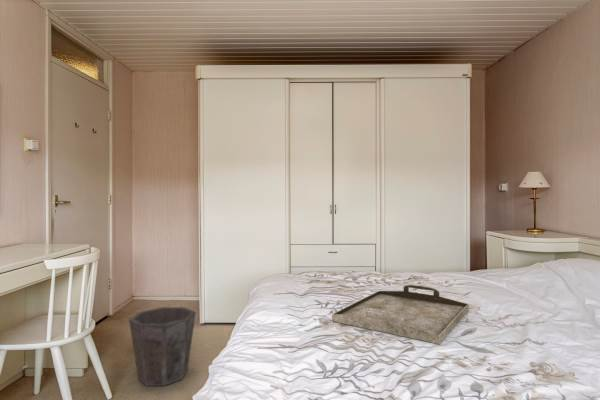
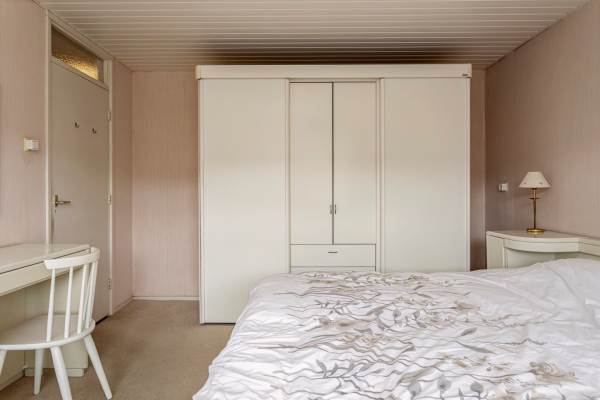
- waste bin [128,306,197,387]
- serving tray [331,284,470,345]
